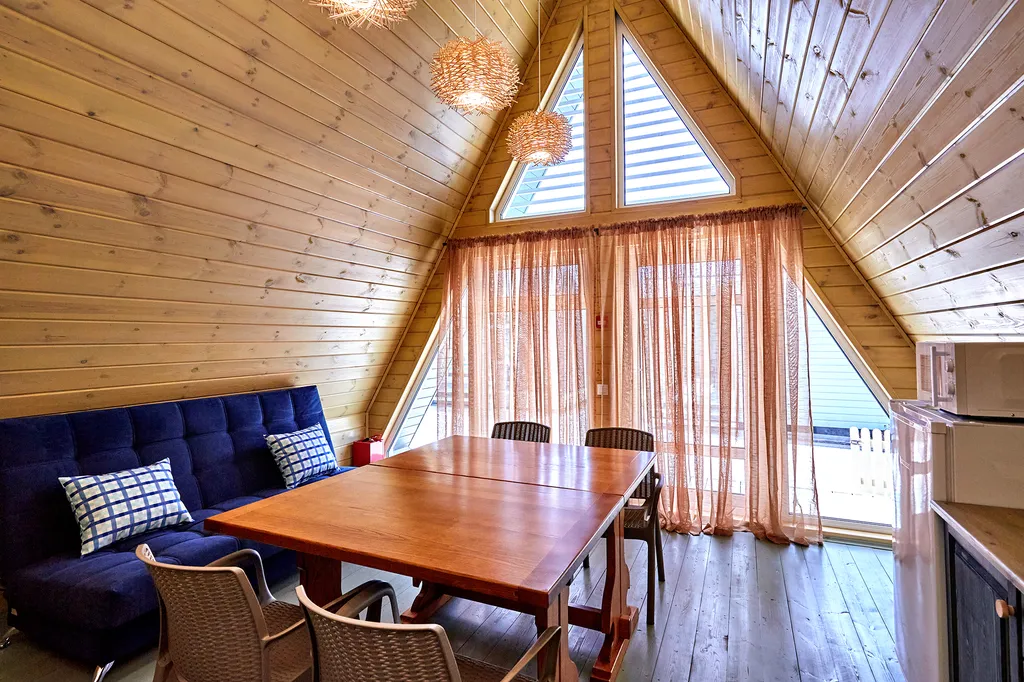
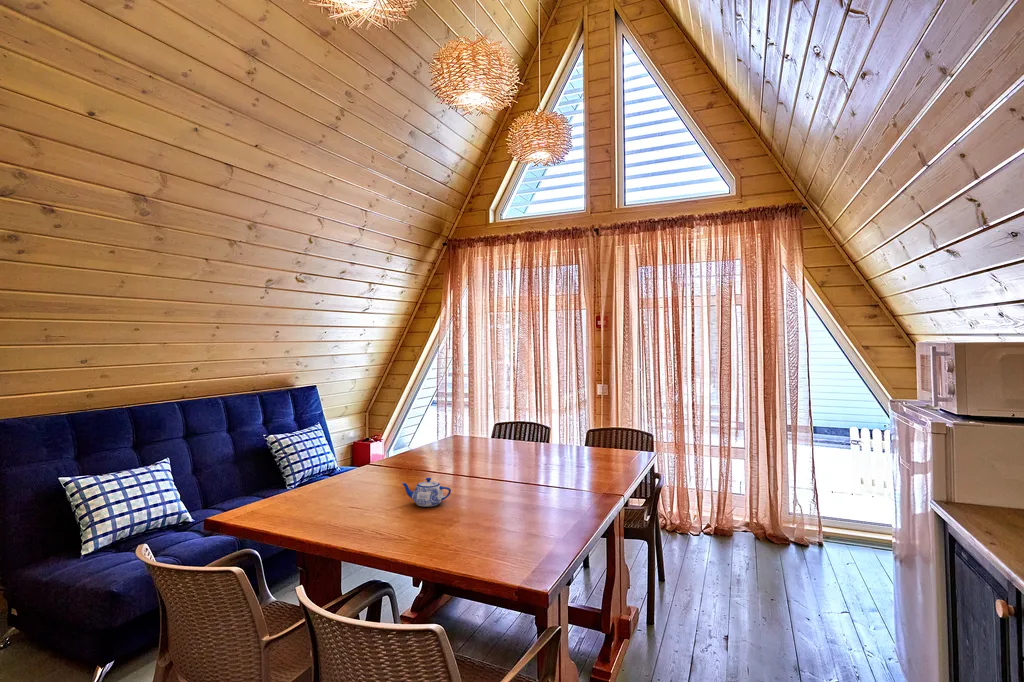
+ teapot [401,477,452,508]
